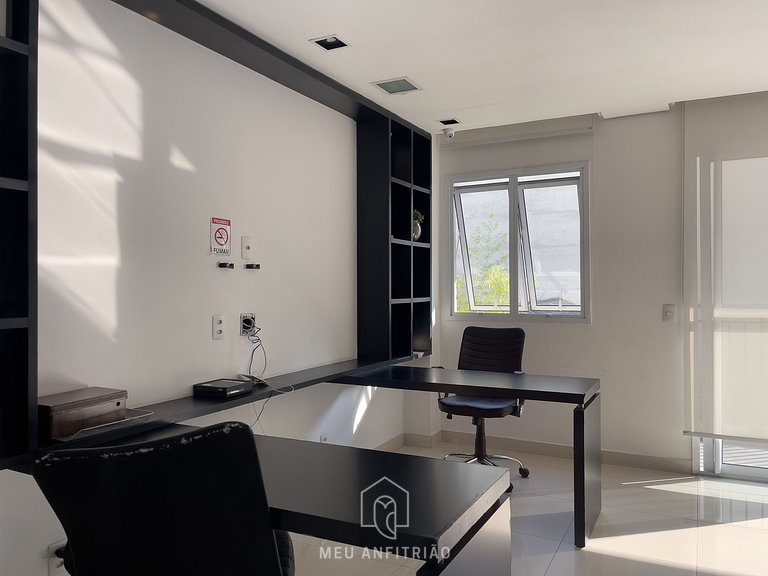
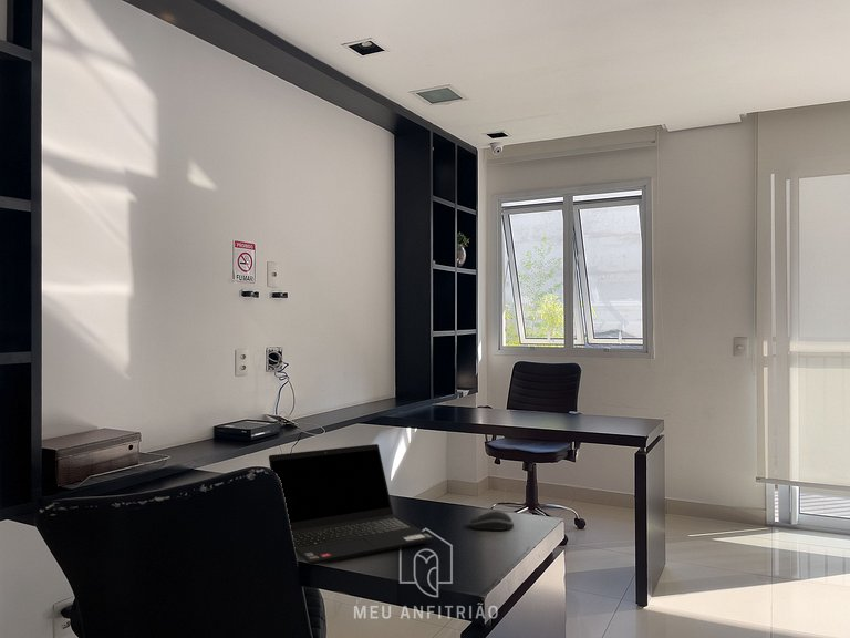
+ computer mouse [469,510,515,532]
+ laptop computer [268,443,435,566]
